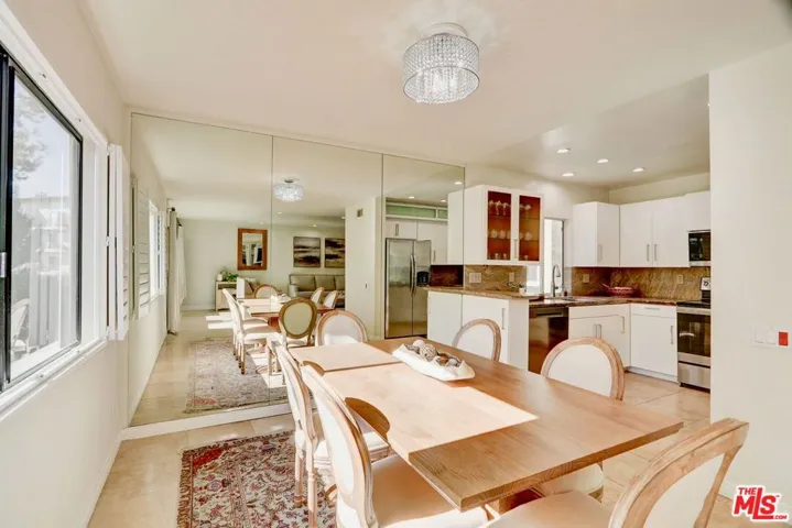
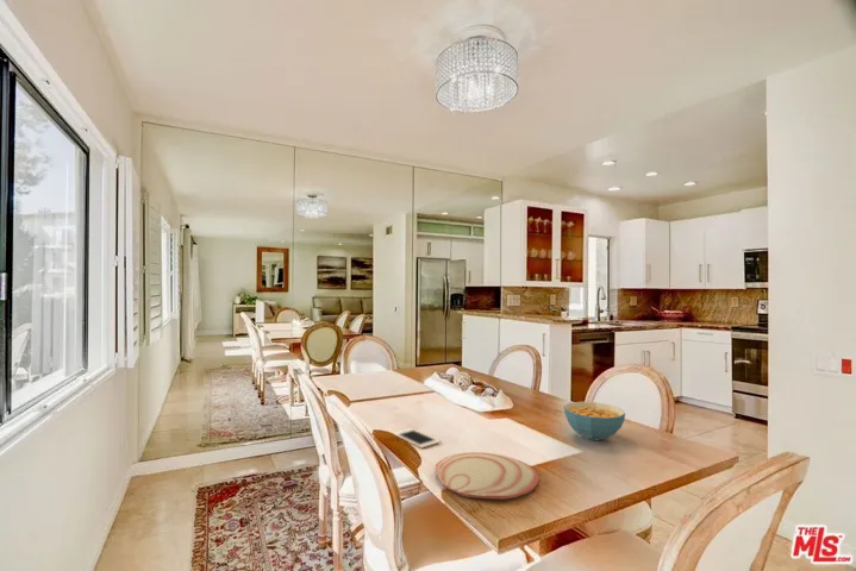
+ cell phone [393,427,441,450]
+ cereal bowl [563,401,626,441]
+ plate [435,451,539,501]
